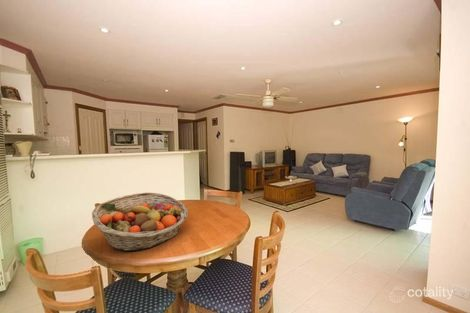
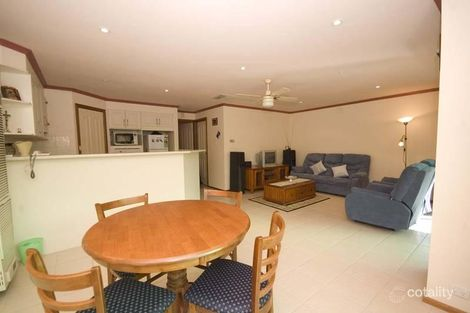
- fruit basket [91,192,189,252]
